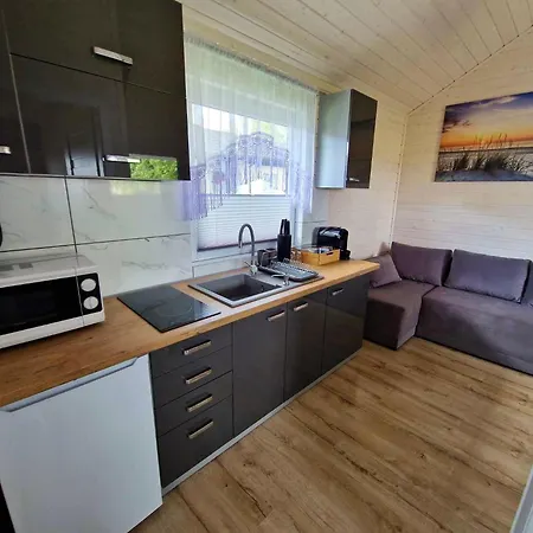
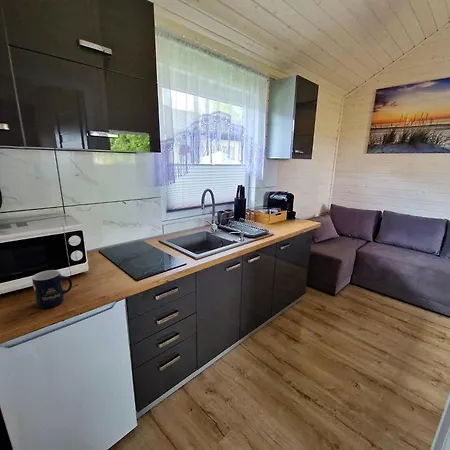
+ mug [31,269,73,310]
